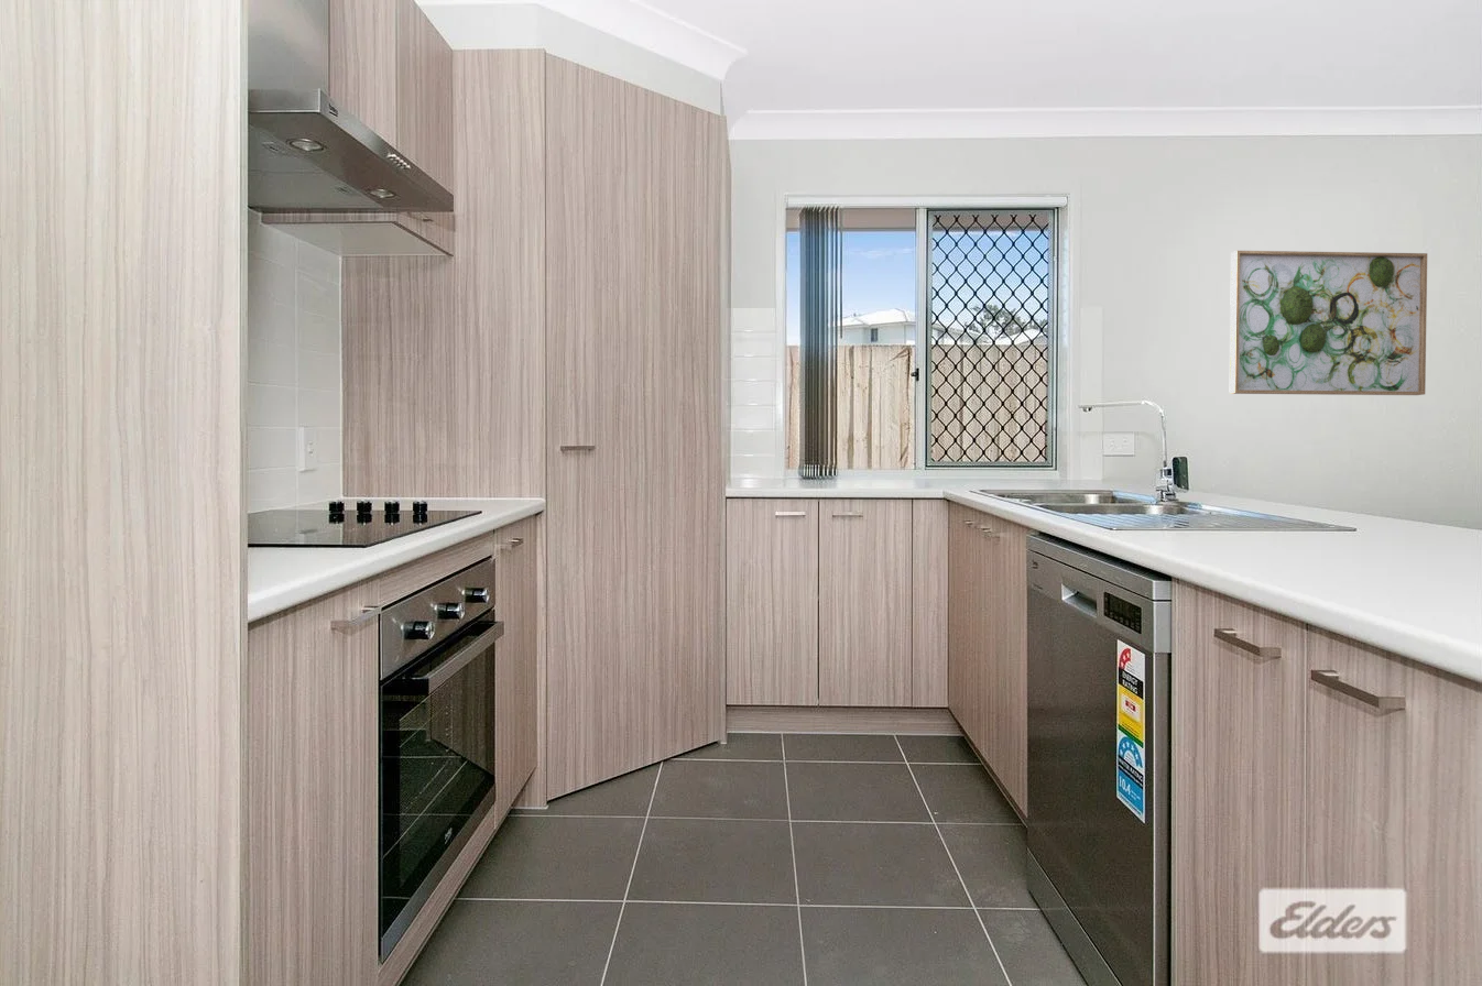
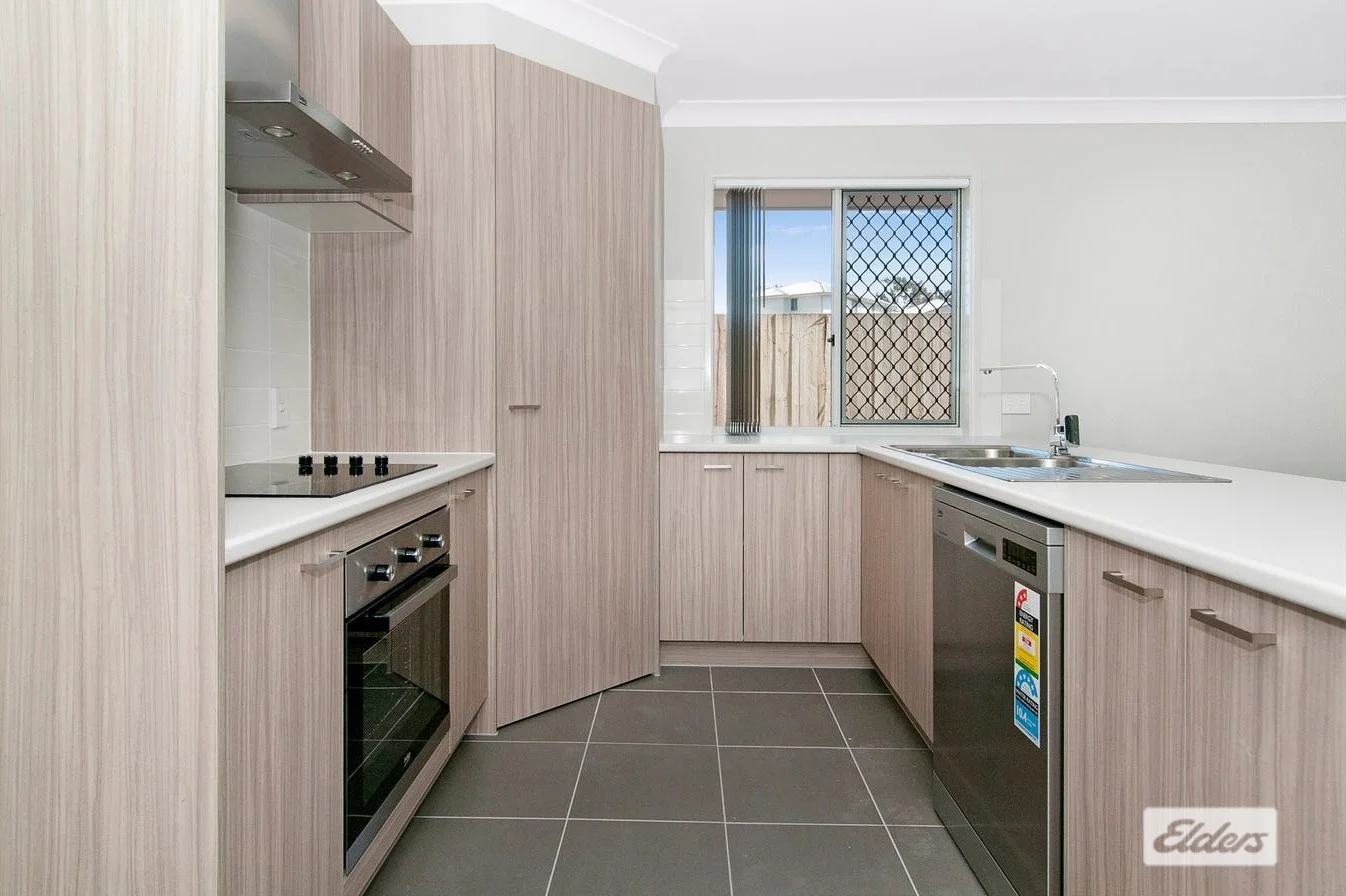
- wall art [1228,250,1428,396]
